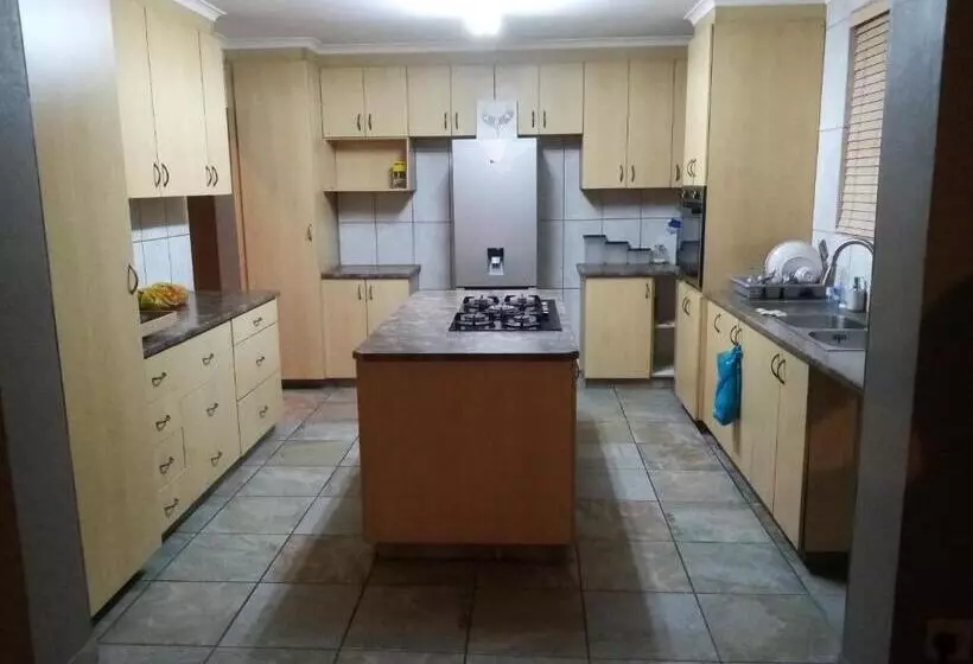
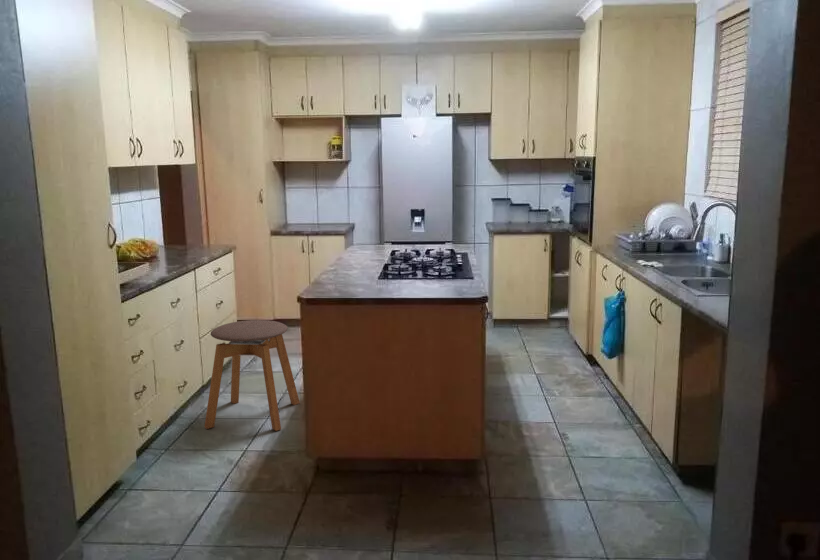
+ stool [204,319,301,432]
